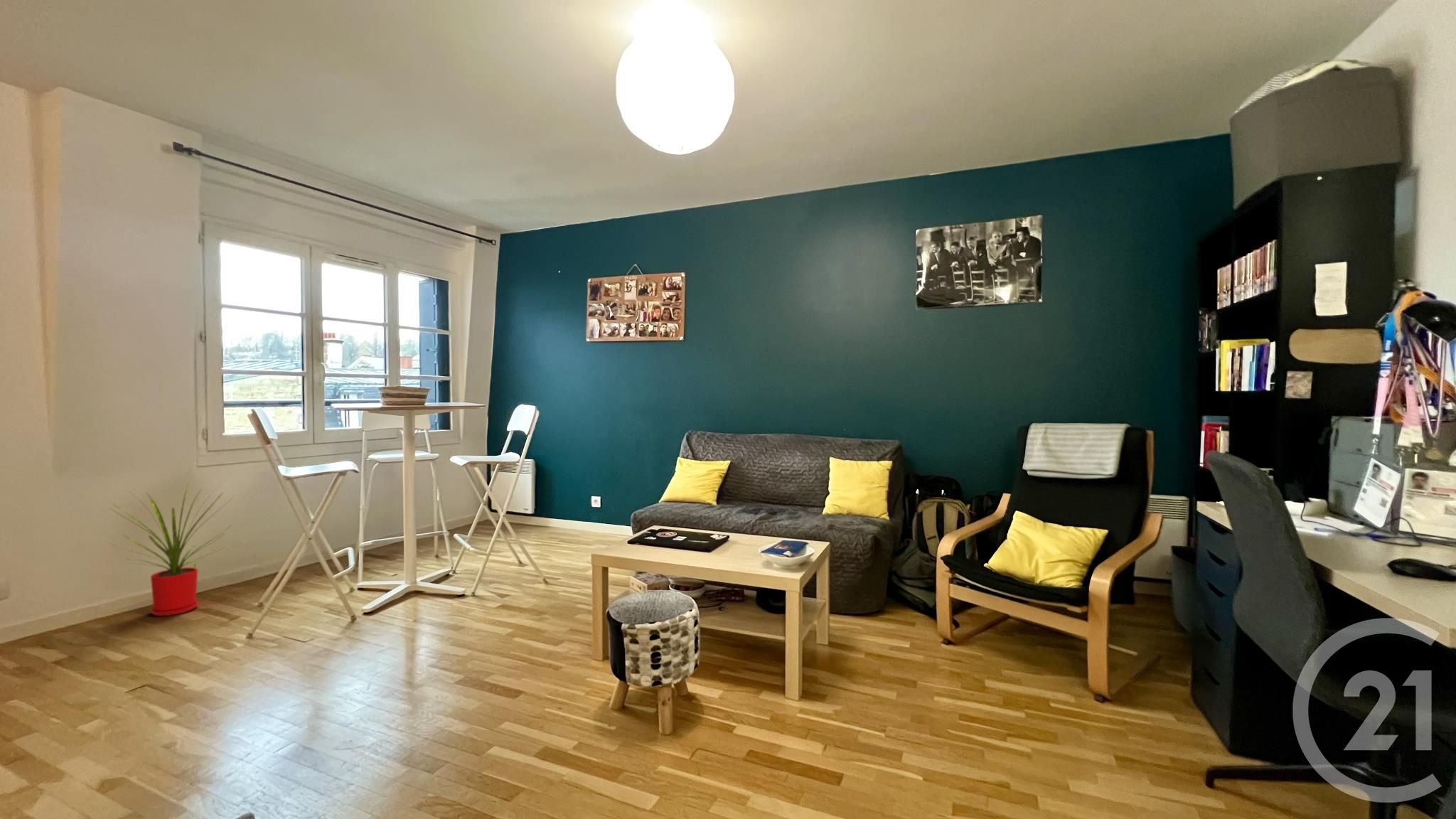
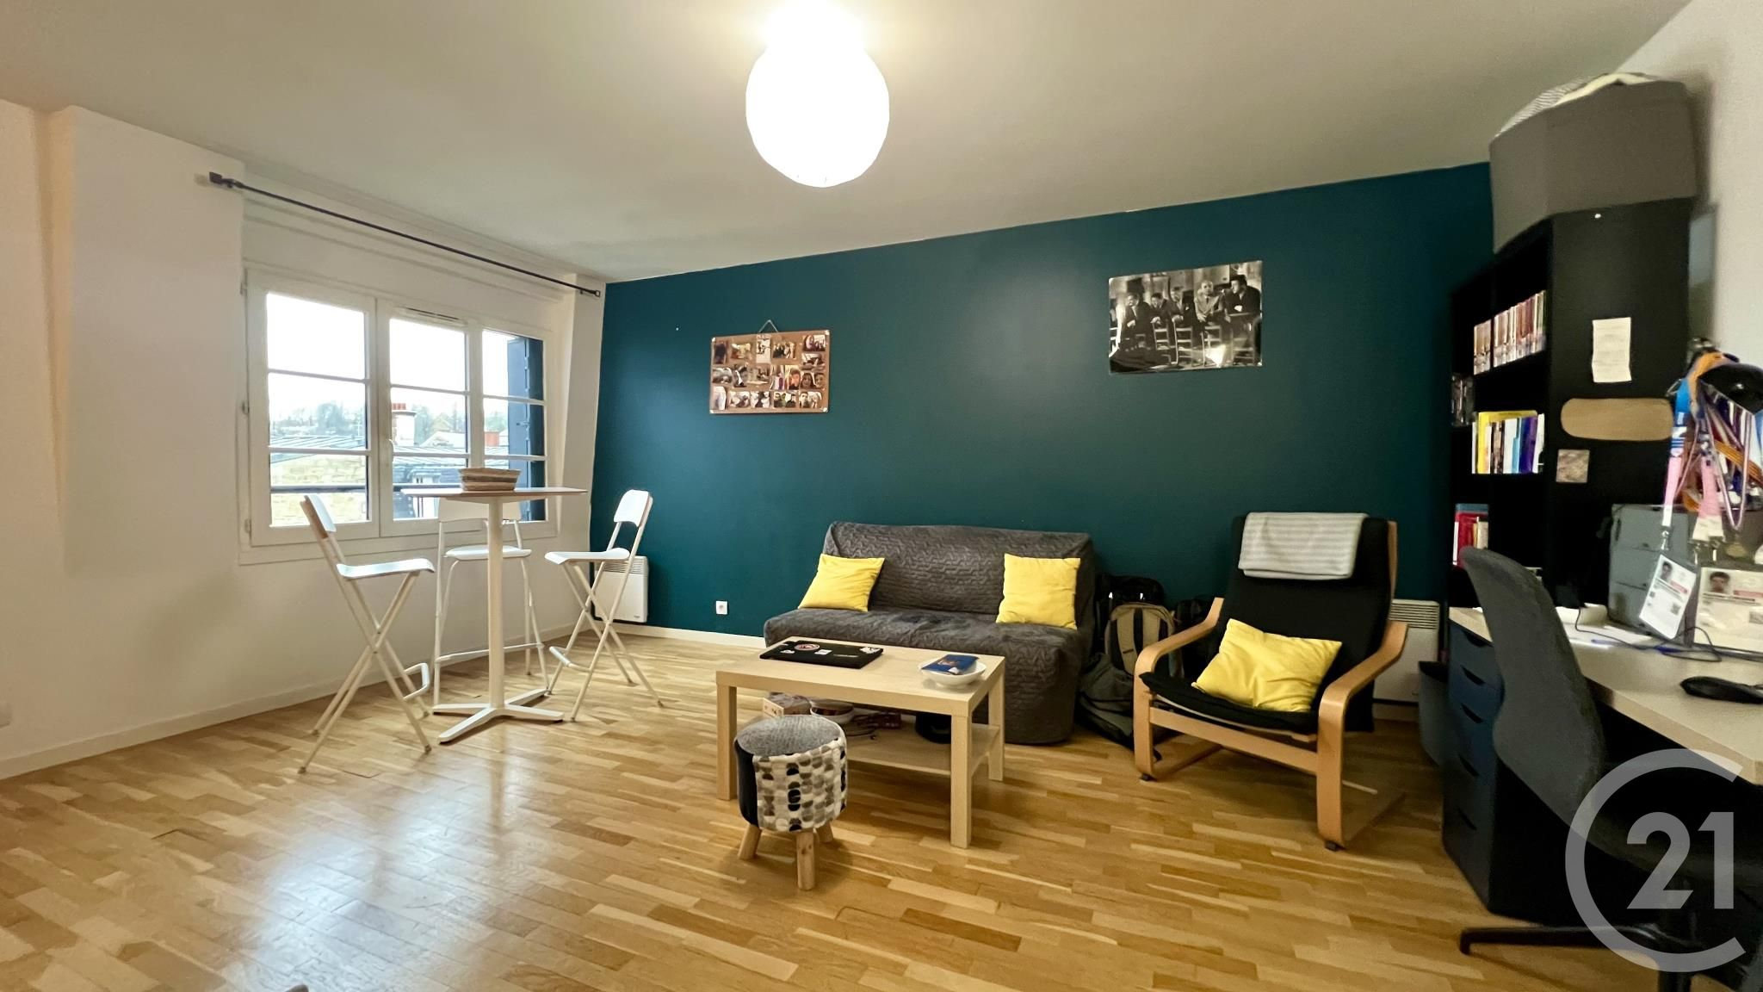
- house plant [108,482,240,617]
